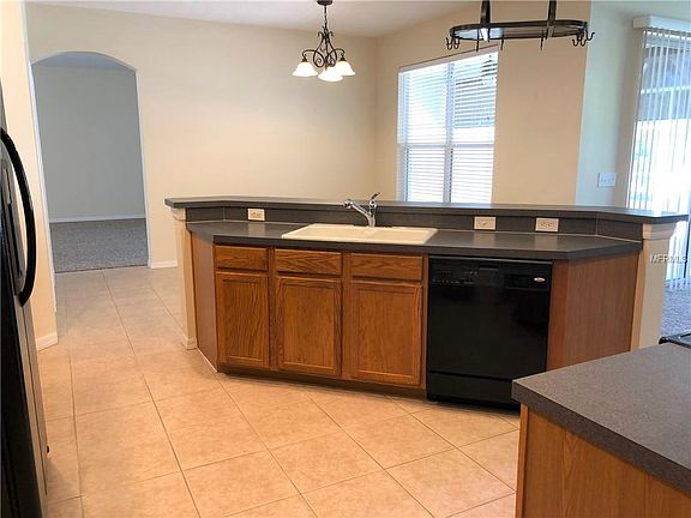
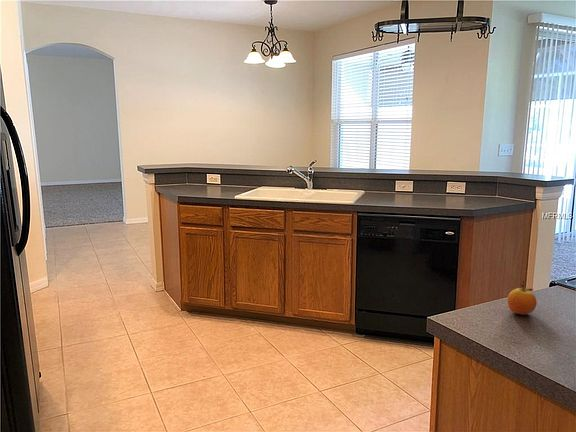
+ fruit [507,280,538,316]
